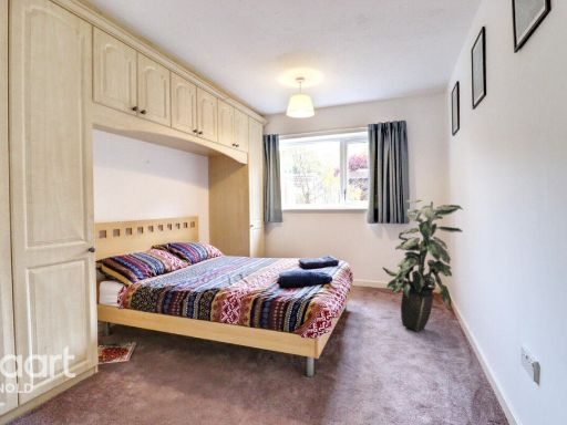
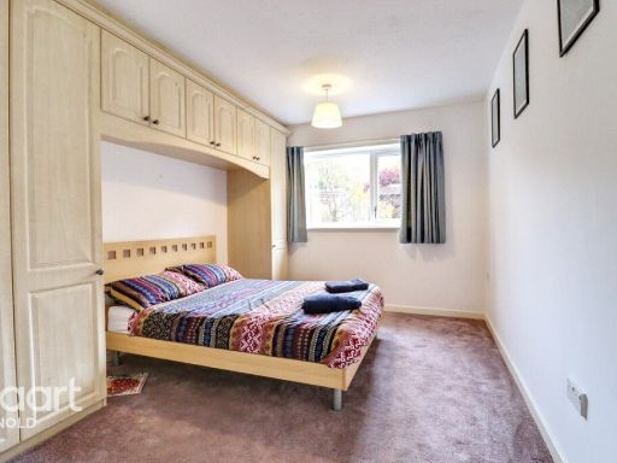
- indoor plant [382,198,464,333]
